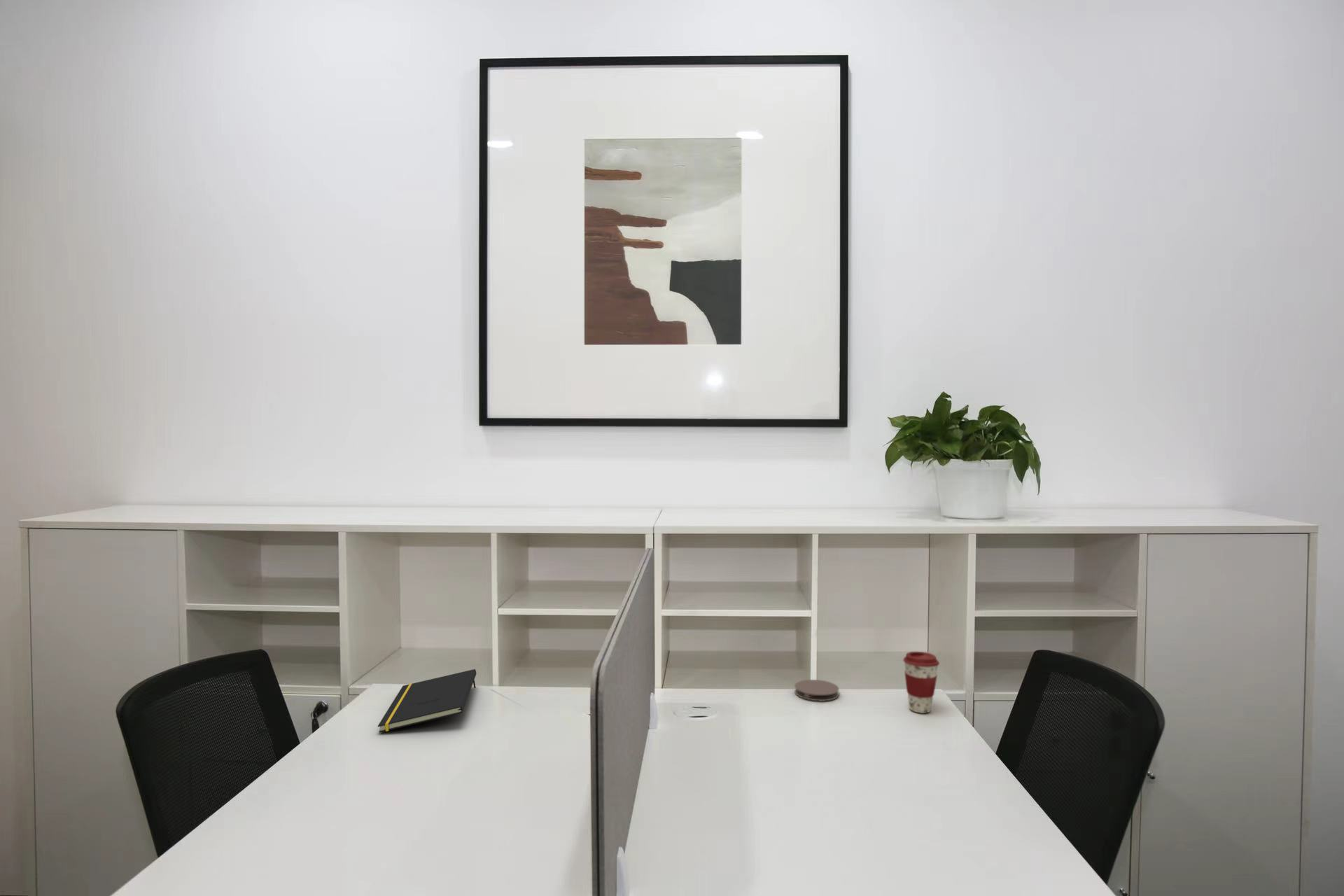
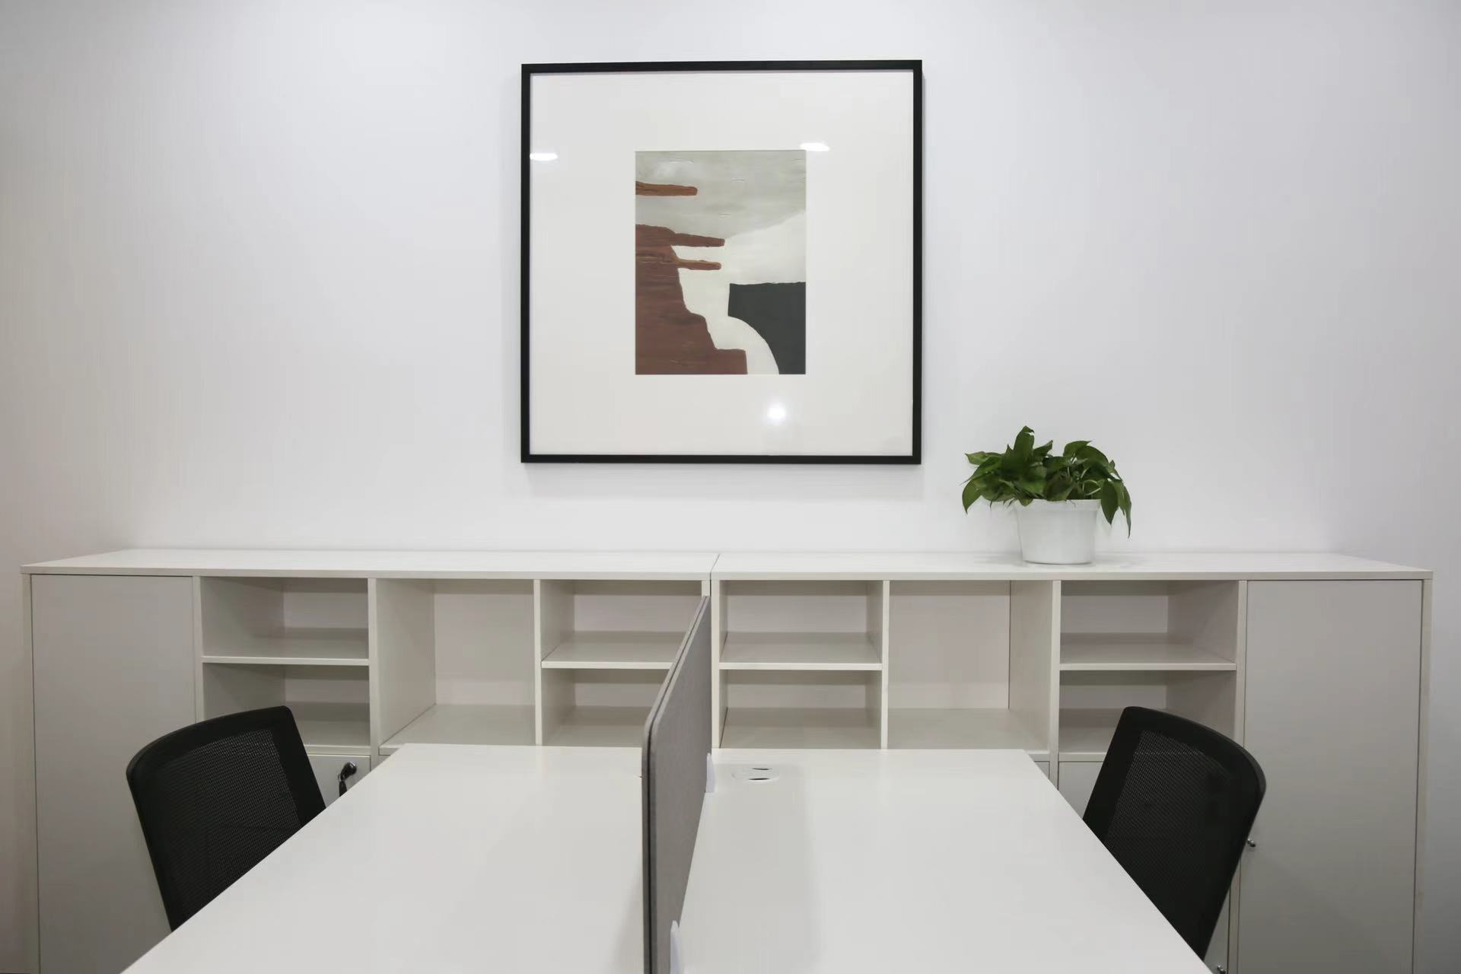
- notepad [377,668,477,733]
- coaster [794,679,839,702]
- coffee cup [902,651,940,714]
